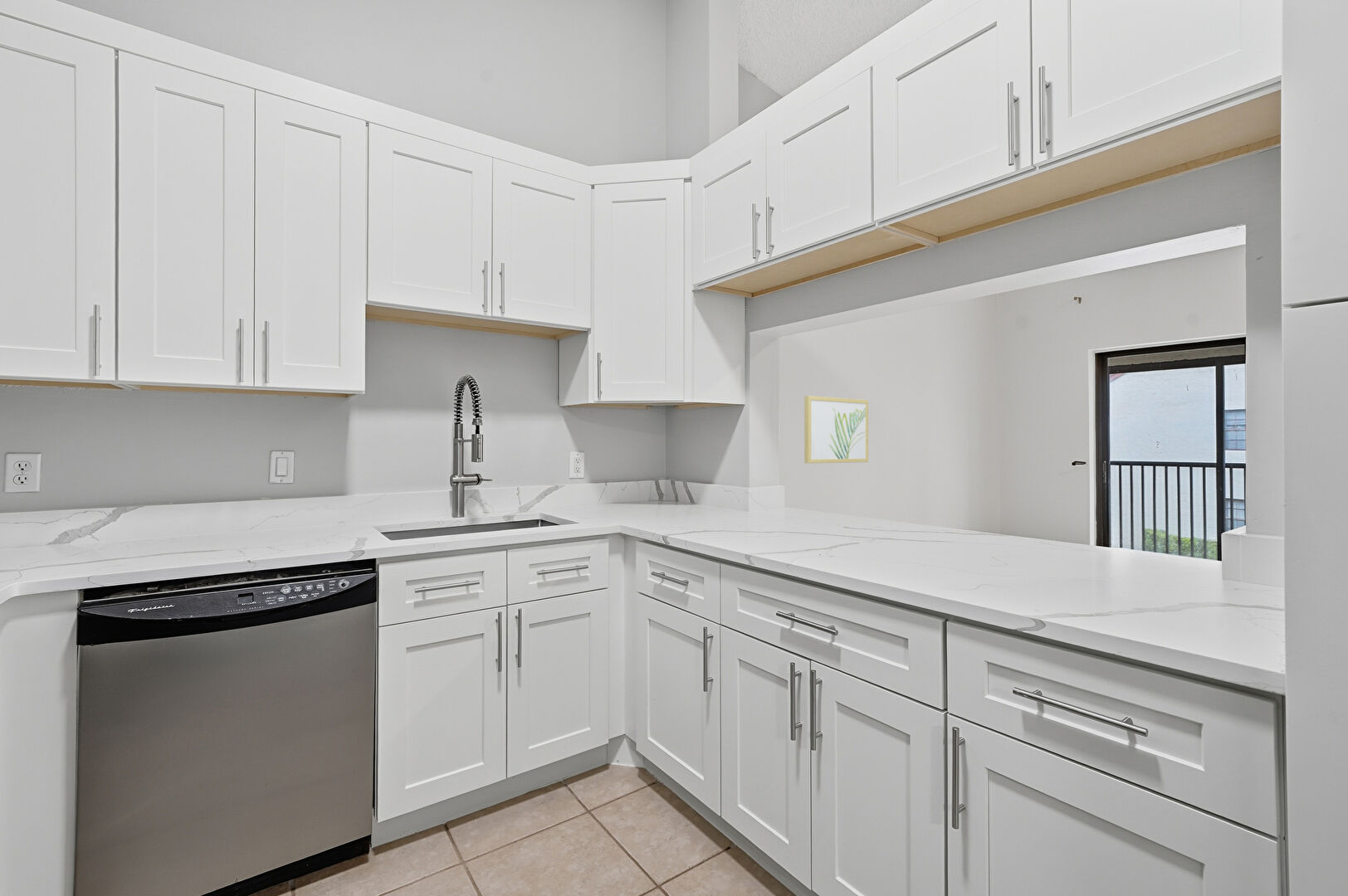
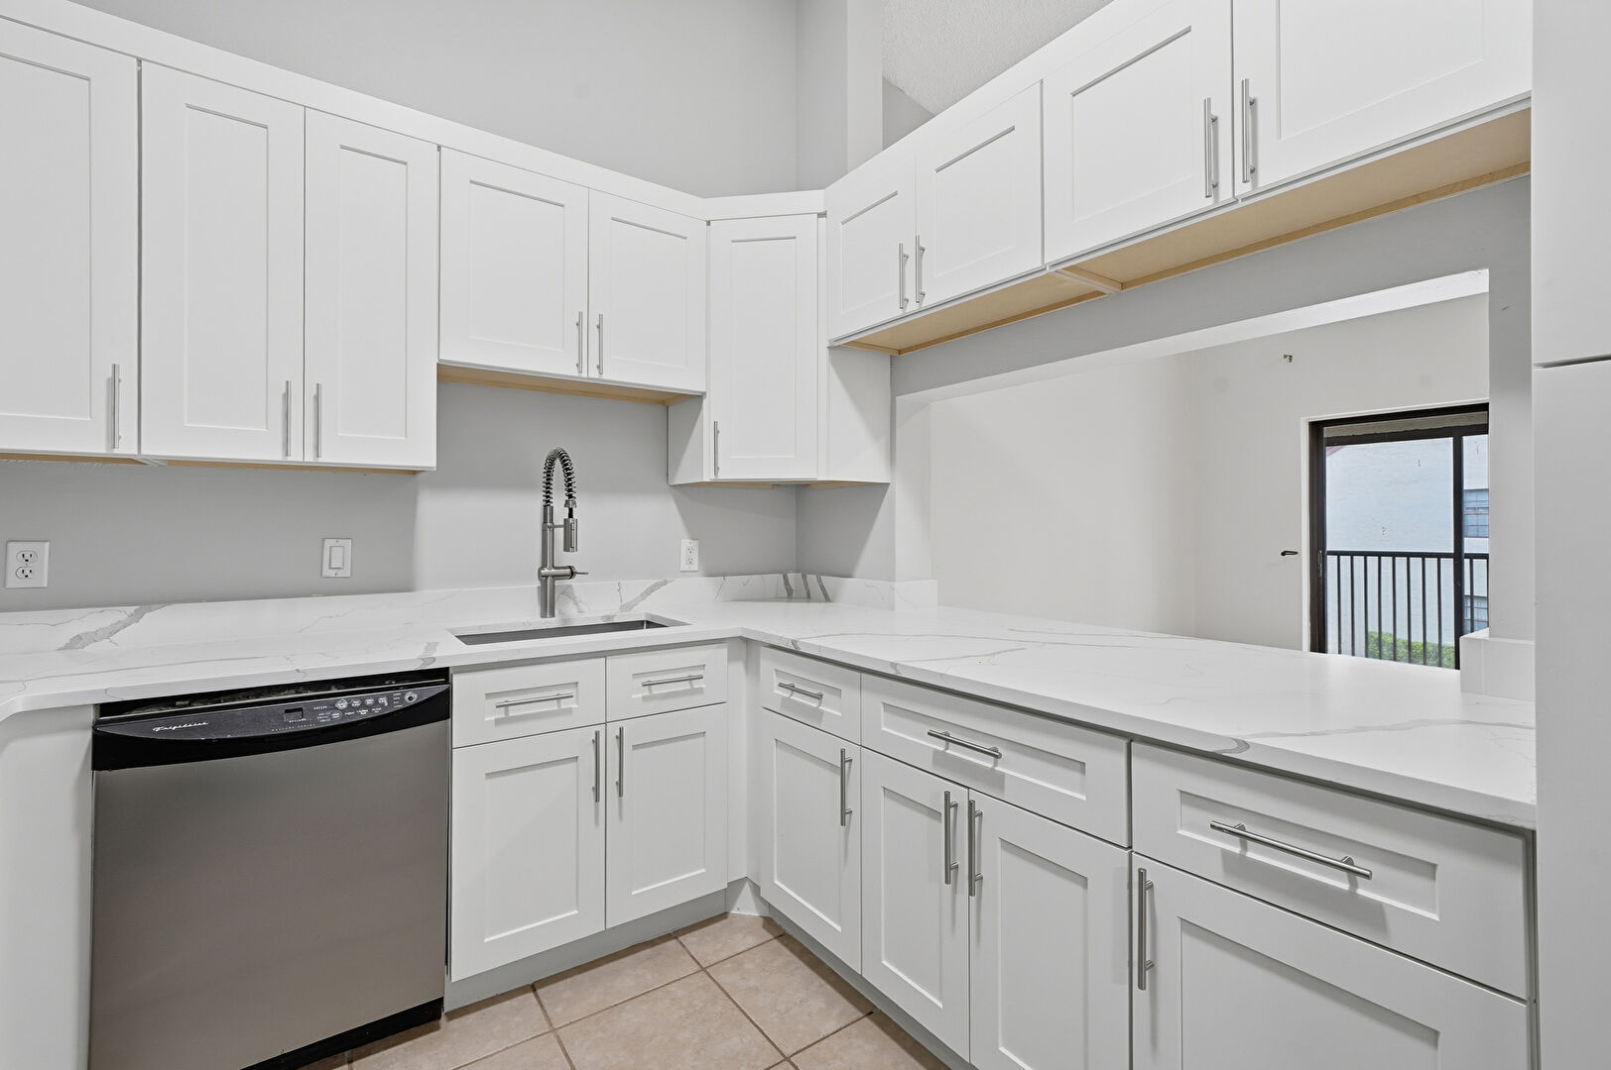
- wall art [803,395,869,464]
